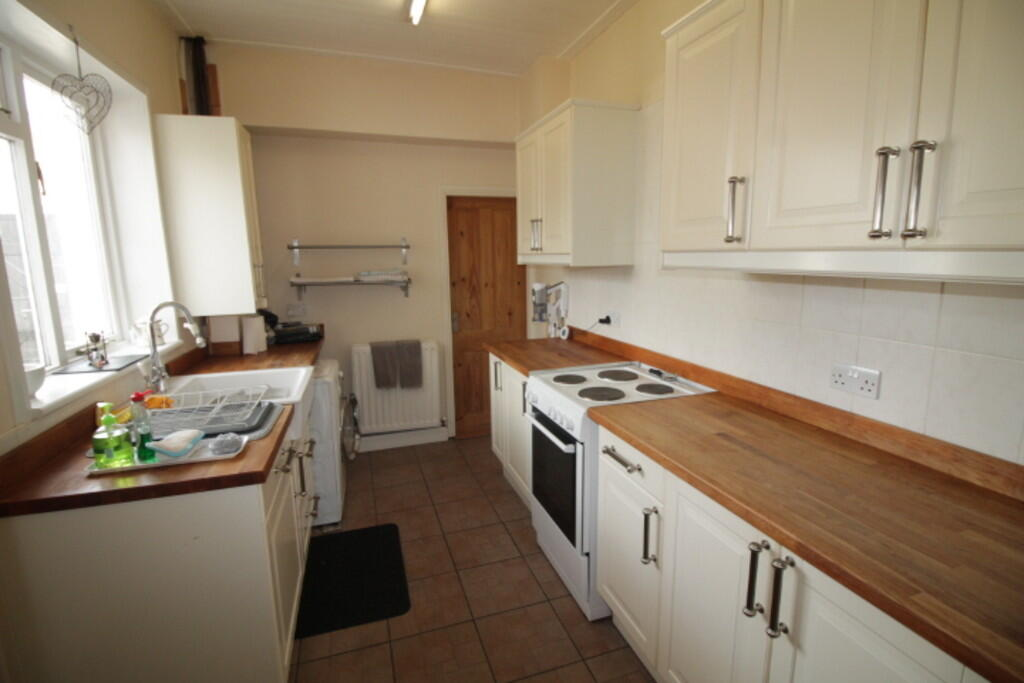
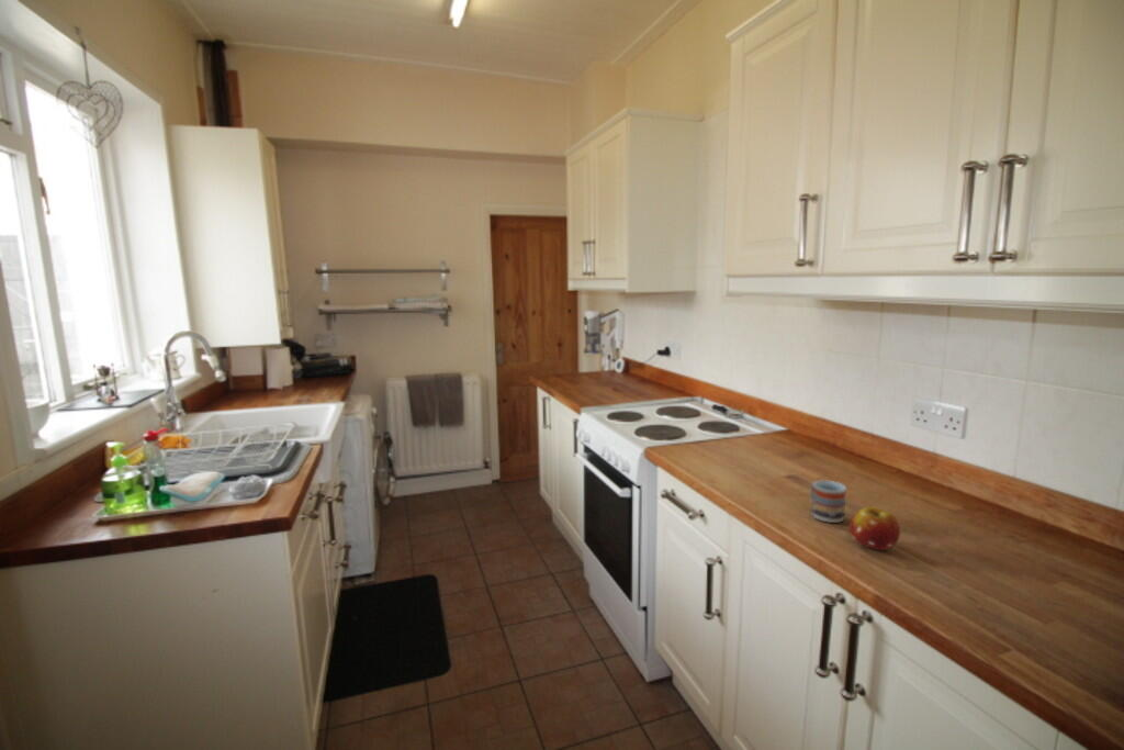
+ fruit [848,506,901,551]
+ cup [809,480,847,524]
